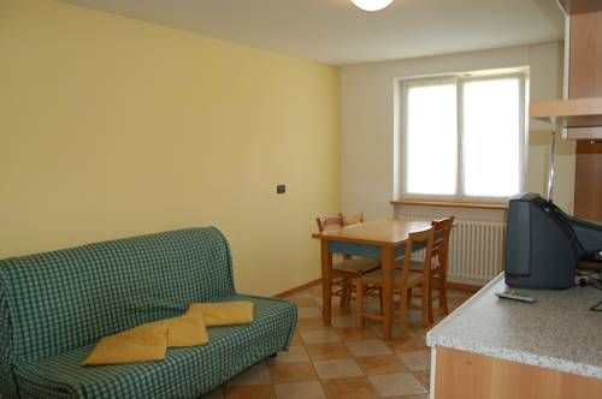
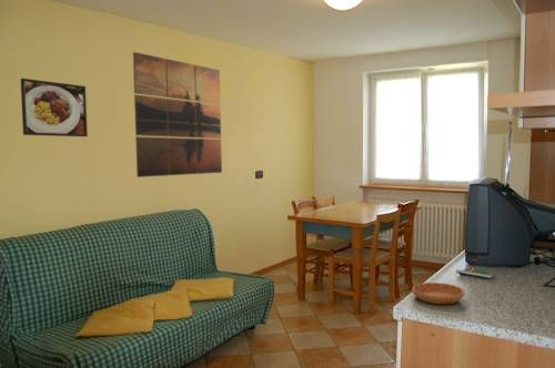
+ saucer [411,282,466,305]
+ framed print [20,78,89,137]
+ wall art [132,51,223,178]
